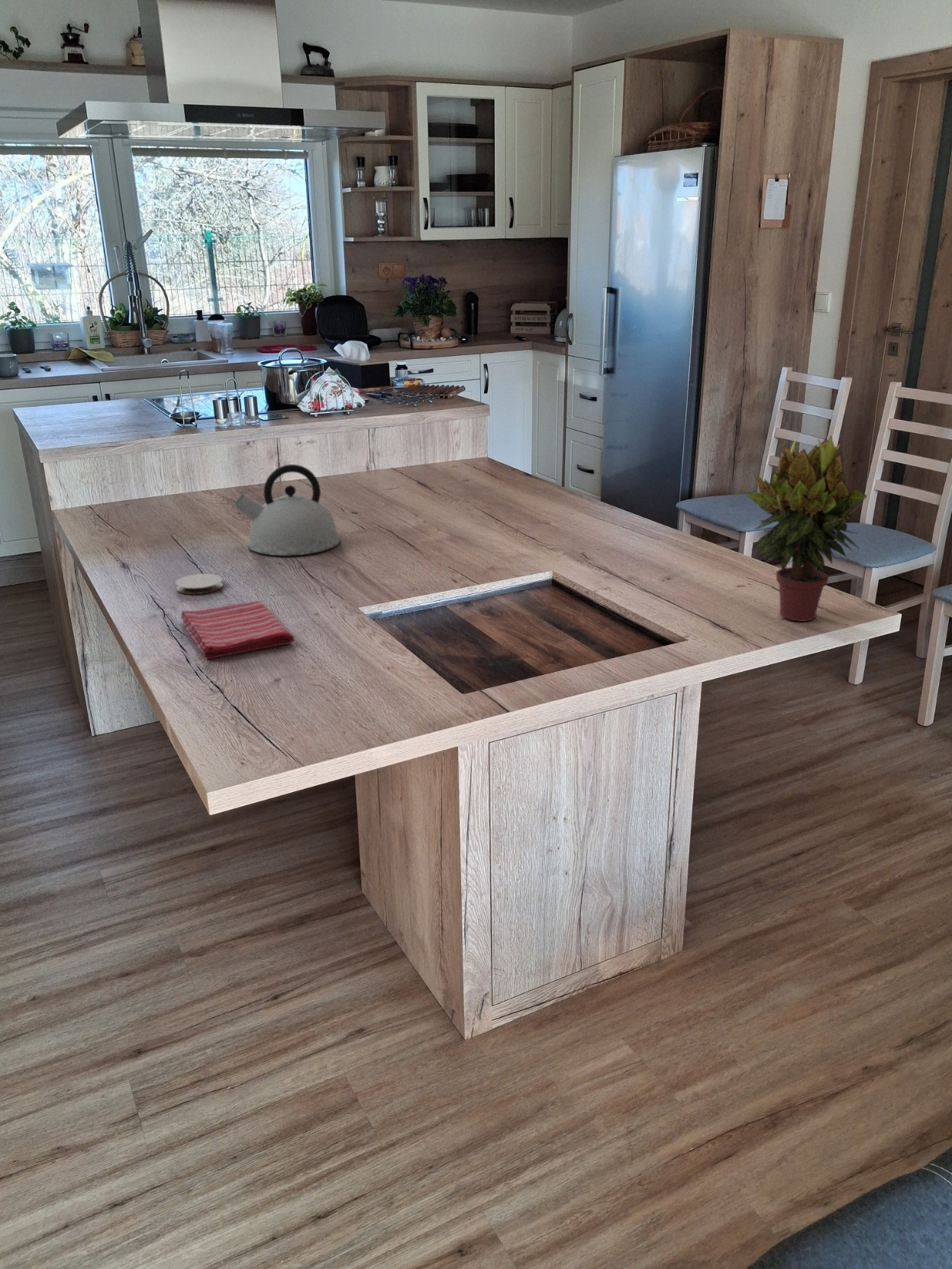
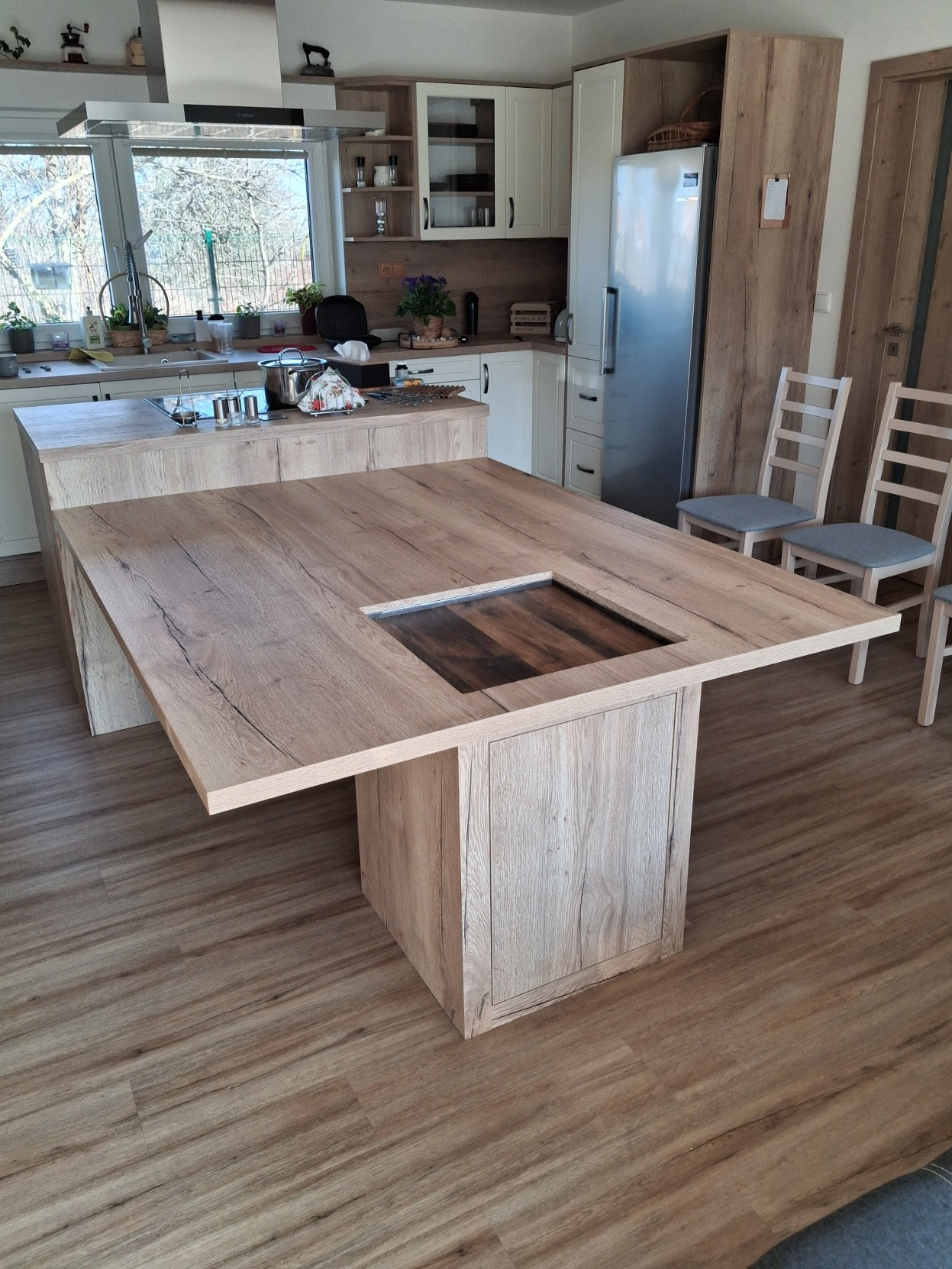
- dish towel [180,600,295,660]
- kettle [234,463,340,557]
- potted plant [745,434,868,622]
- coaster [175,573,224,595]
